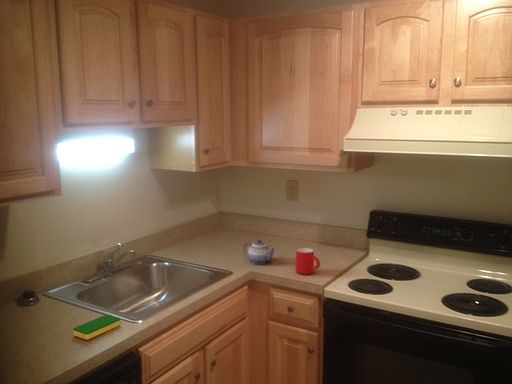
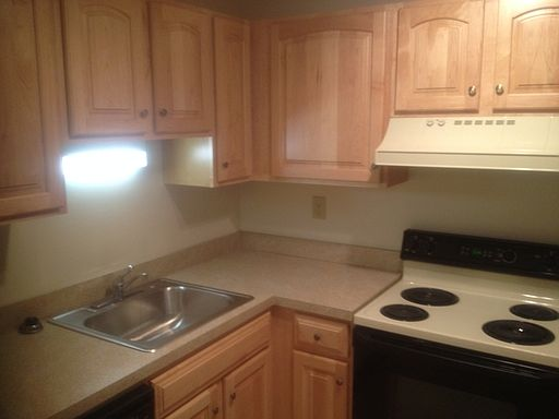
- mug [295,247,321,275]
- teapot [243,239,277,265]
- dish sponge [72,314,121,341]
